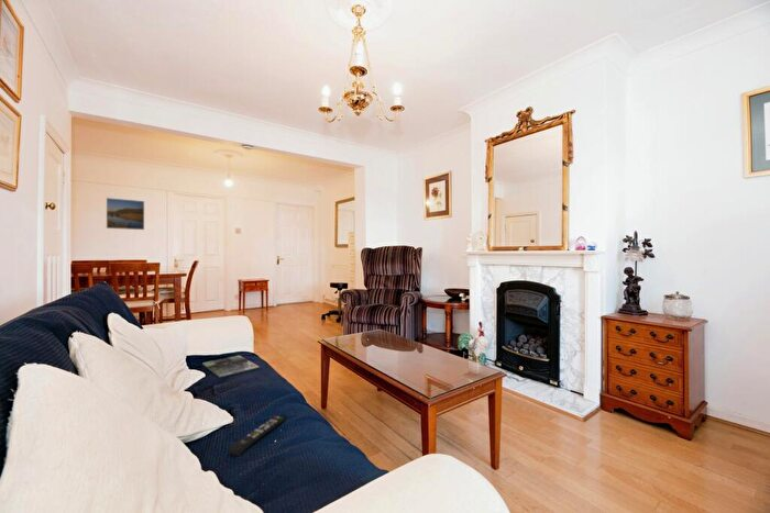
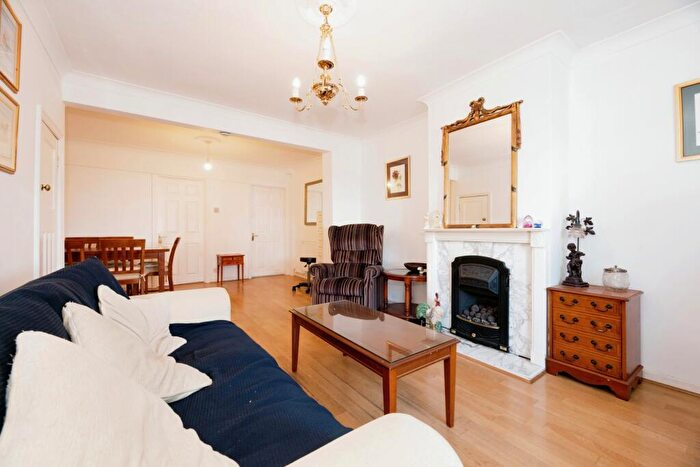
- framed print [106,197,145,231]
- remote control [227,414,286,457]
- magazine [201,354,261,379]
